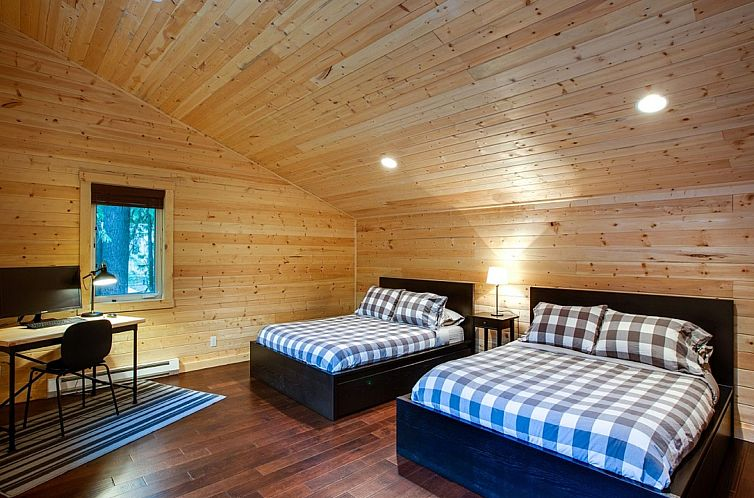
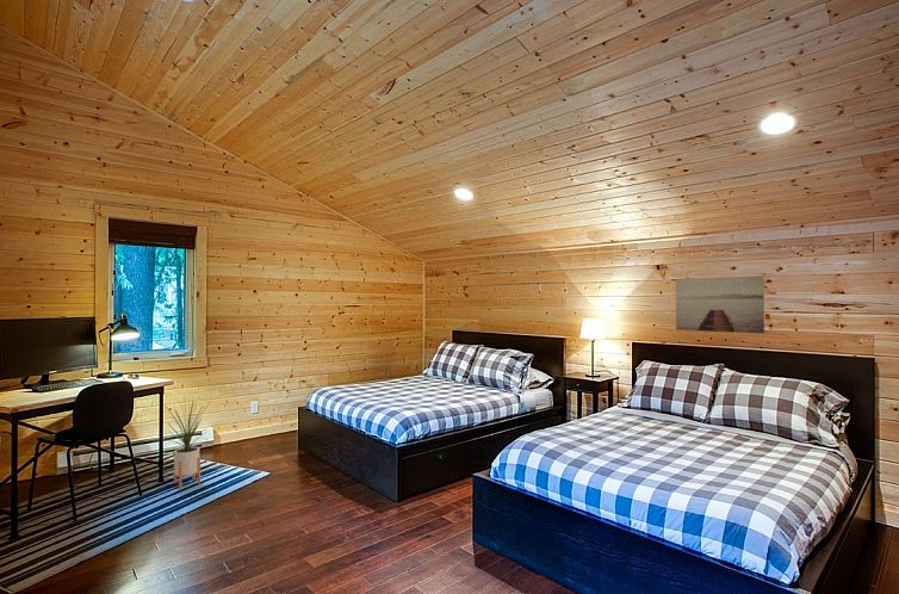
+ wall art [675,274,765,334]
+ house plant [161,396,211,489]
